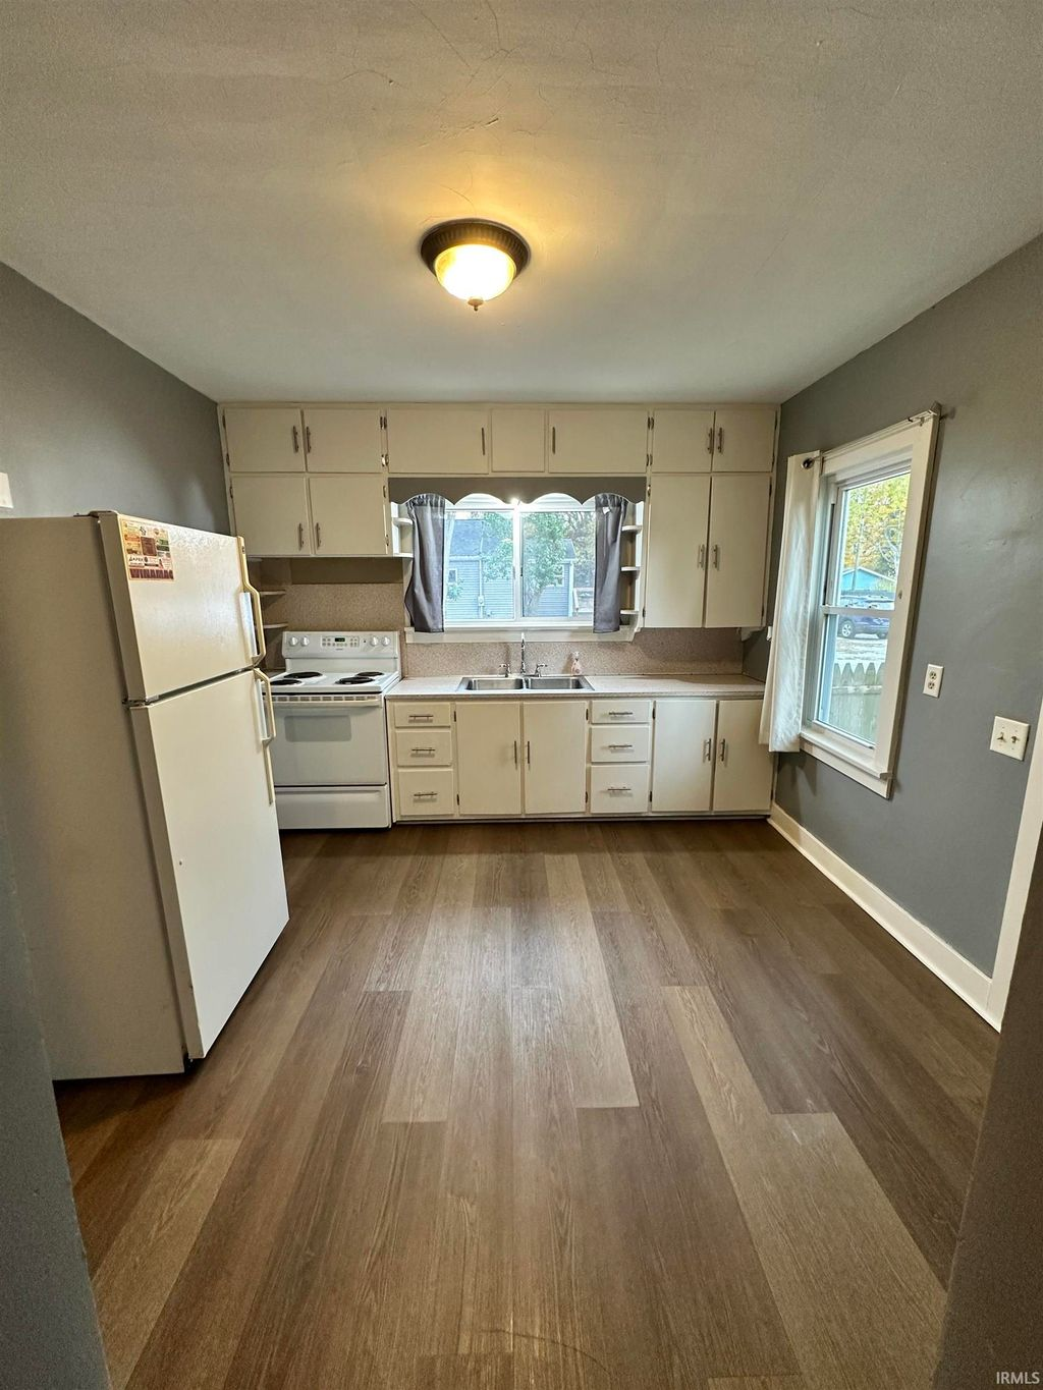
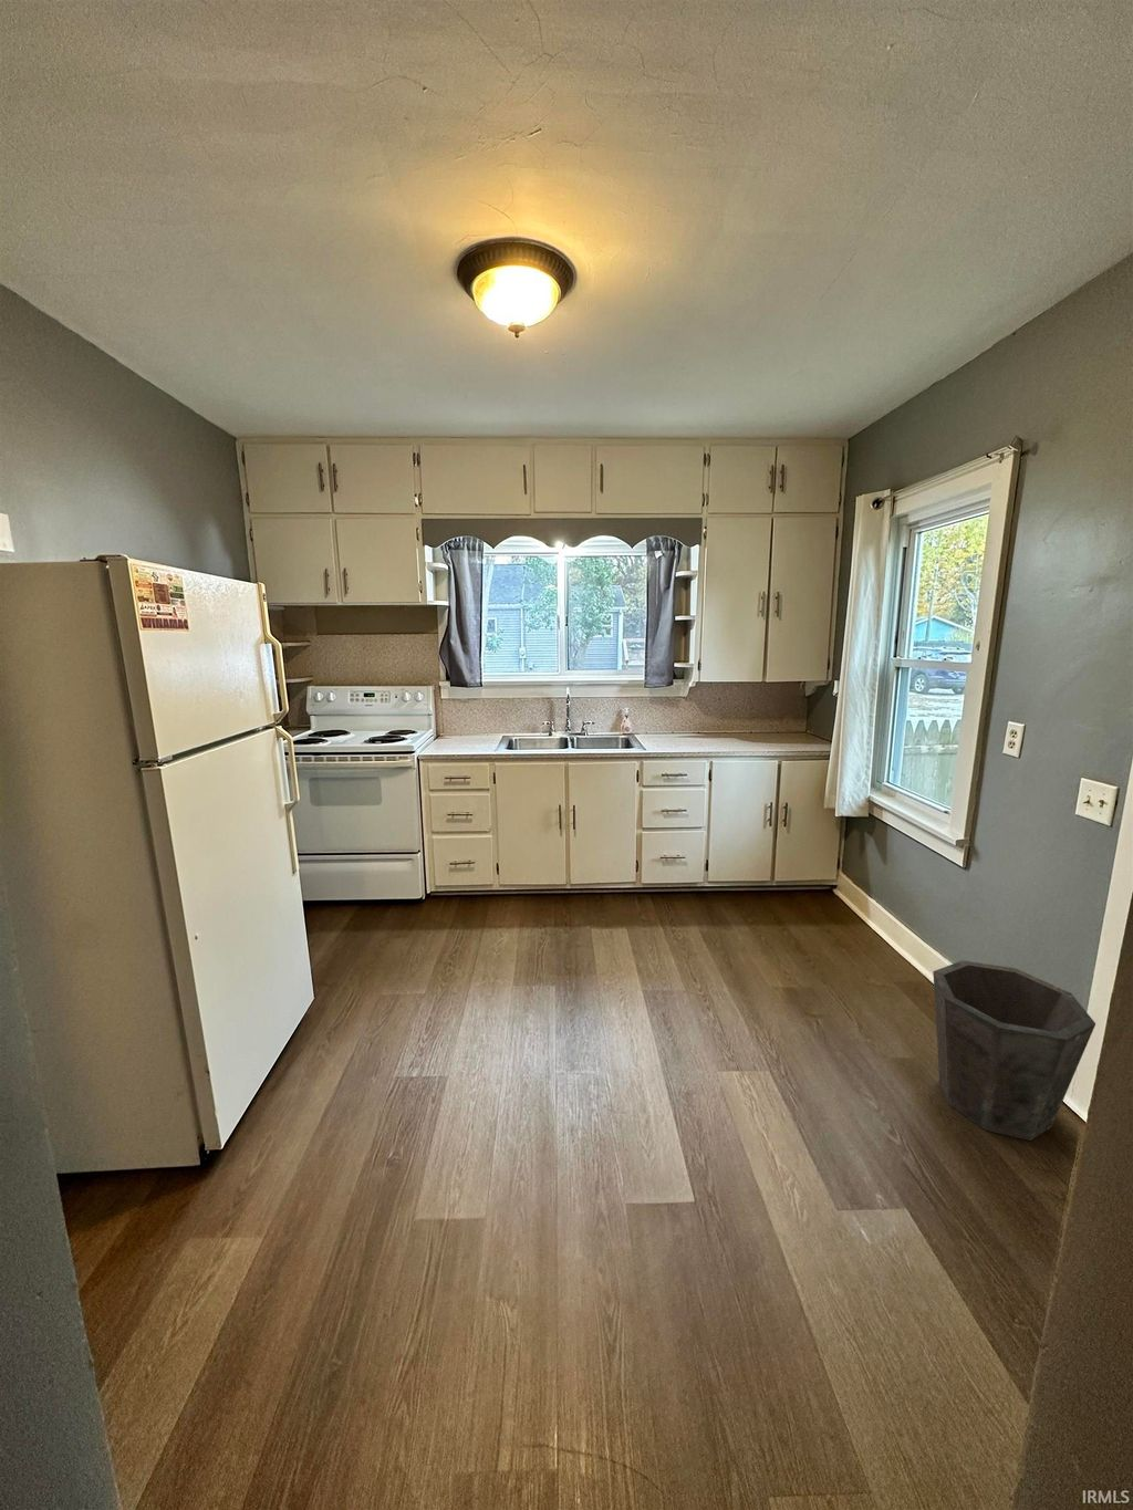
+ waste bin [932,959,1096,1141]
